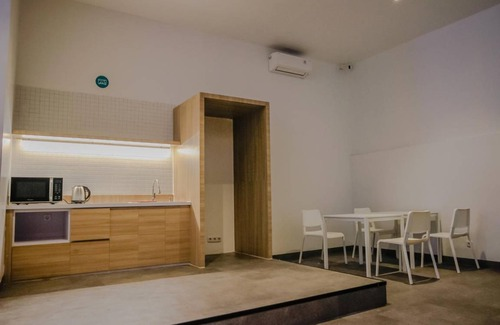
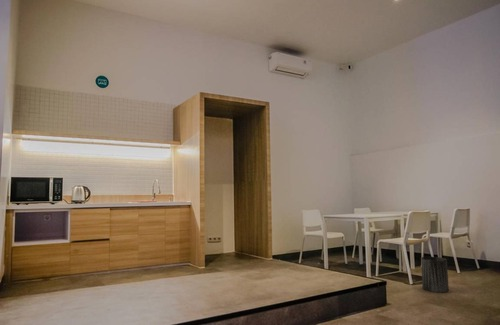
+ trash can [420,256,450,293]
